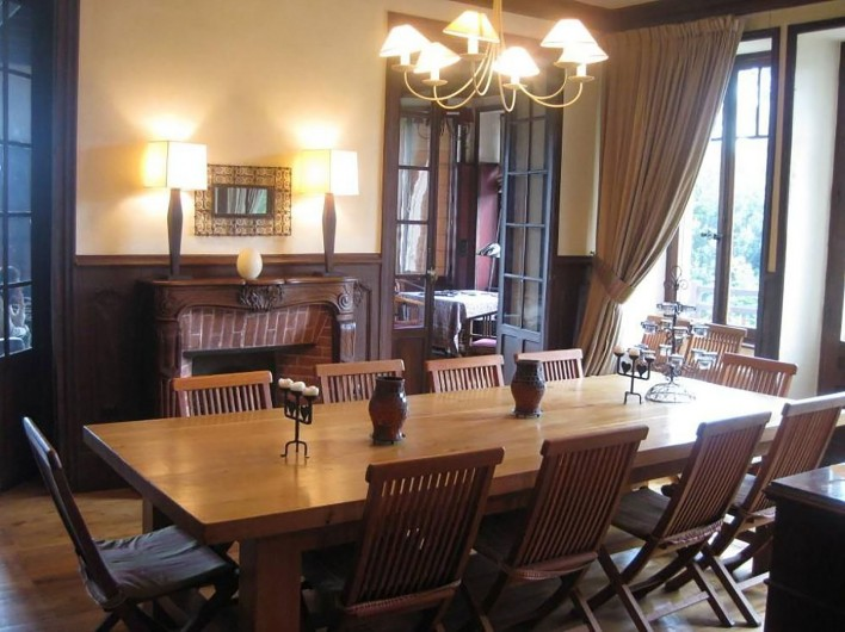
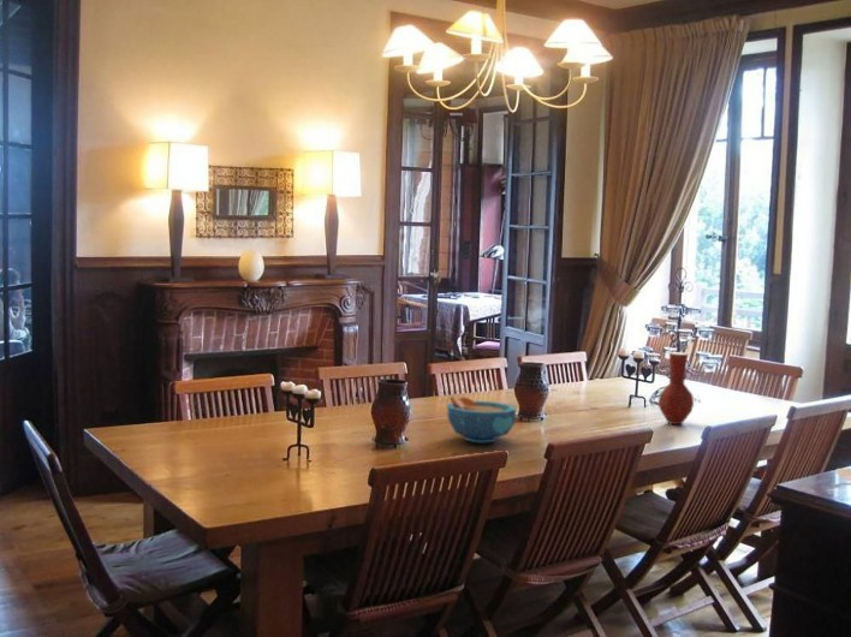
+ vase [657,351,695,425]
+ bowl [446,395,517,443]
